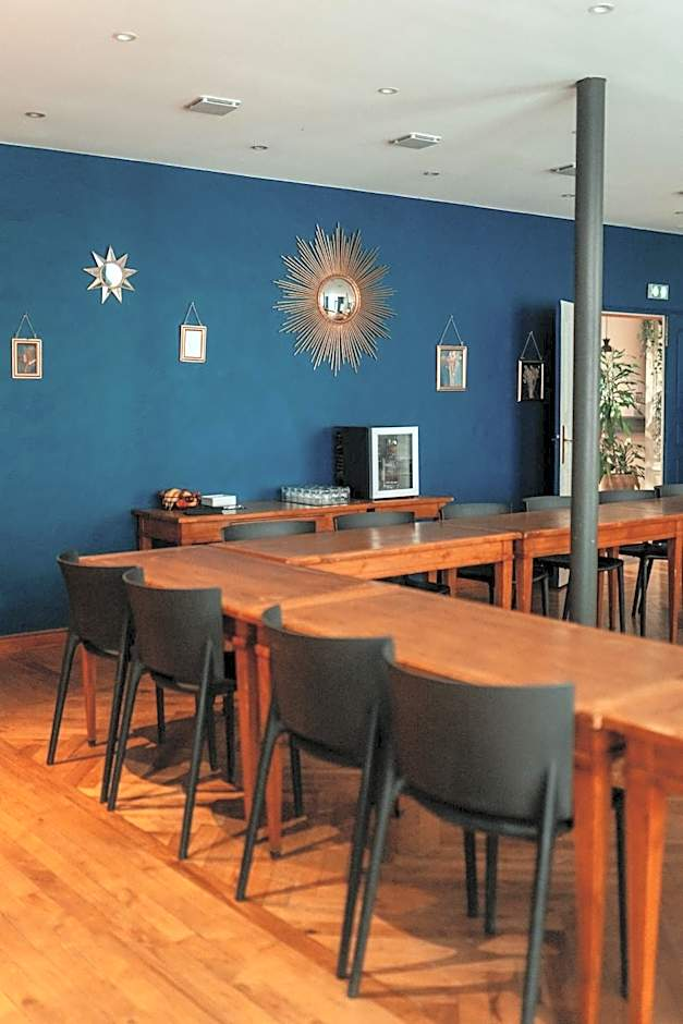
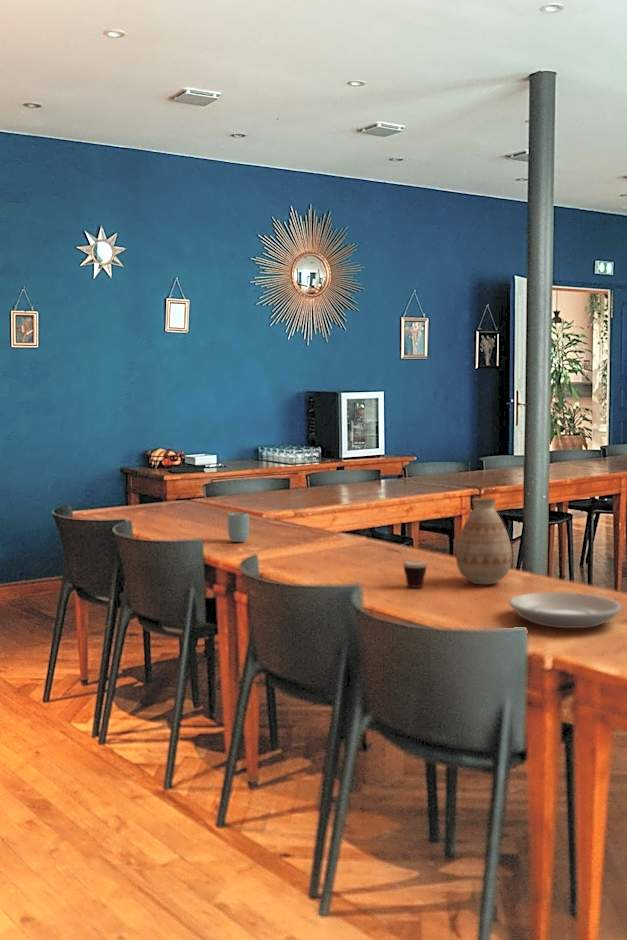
+ plate [508,591,623,629]
+ vase [455,497,513,586]
+ cup [386,547,428,588]
+ cup [226,512,250,543]
